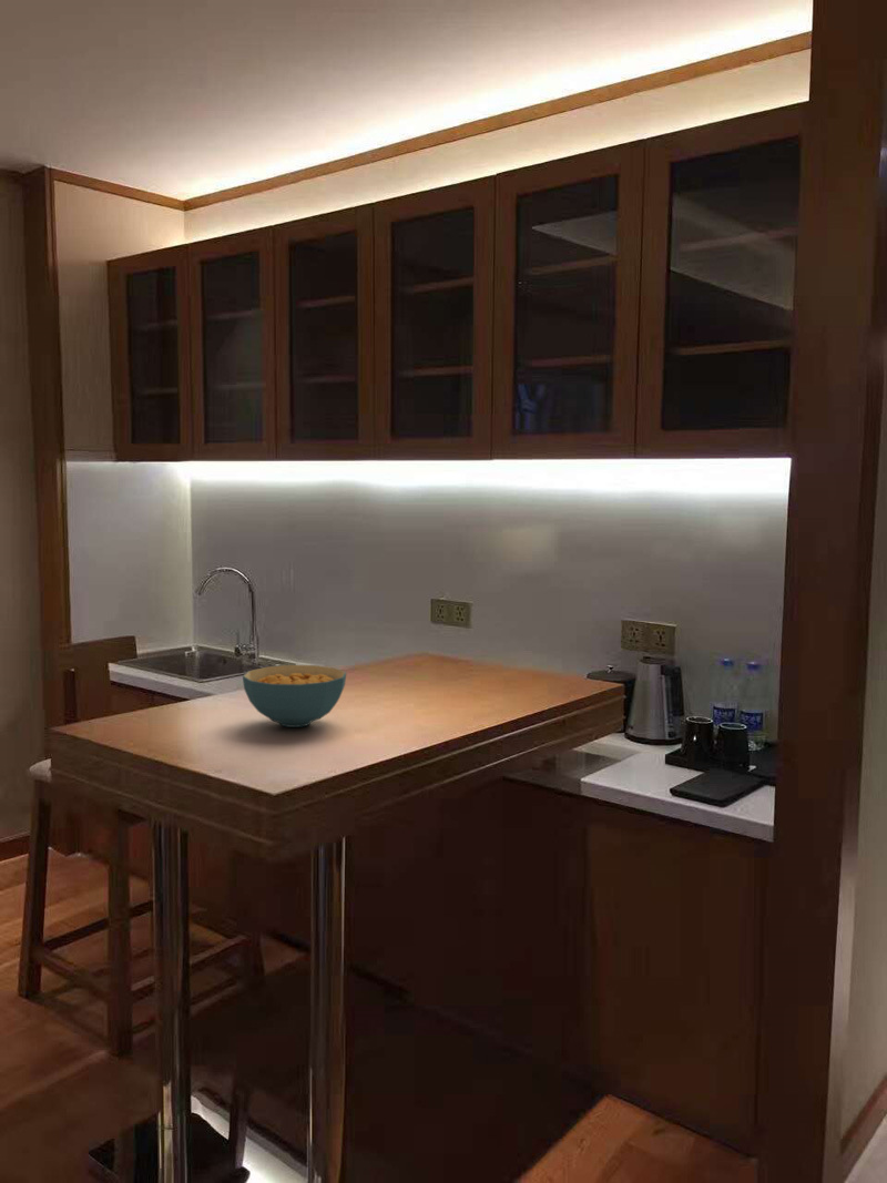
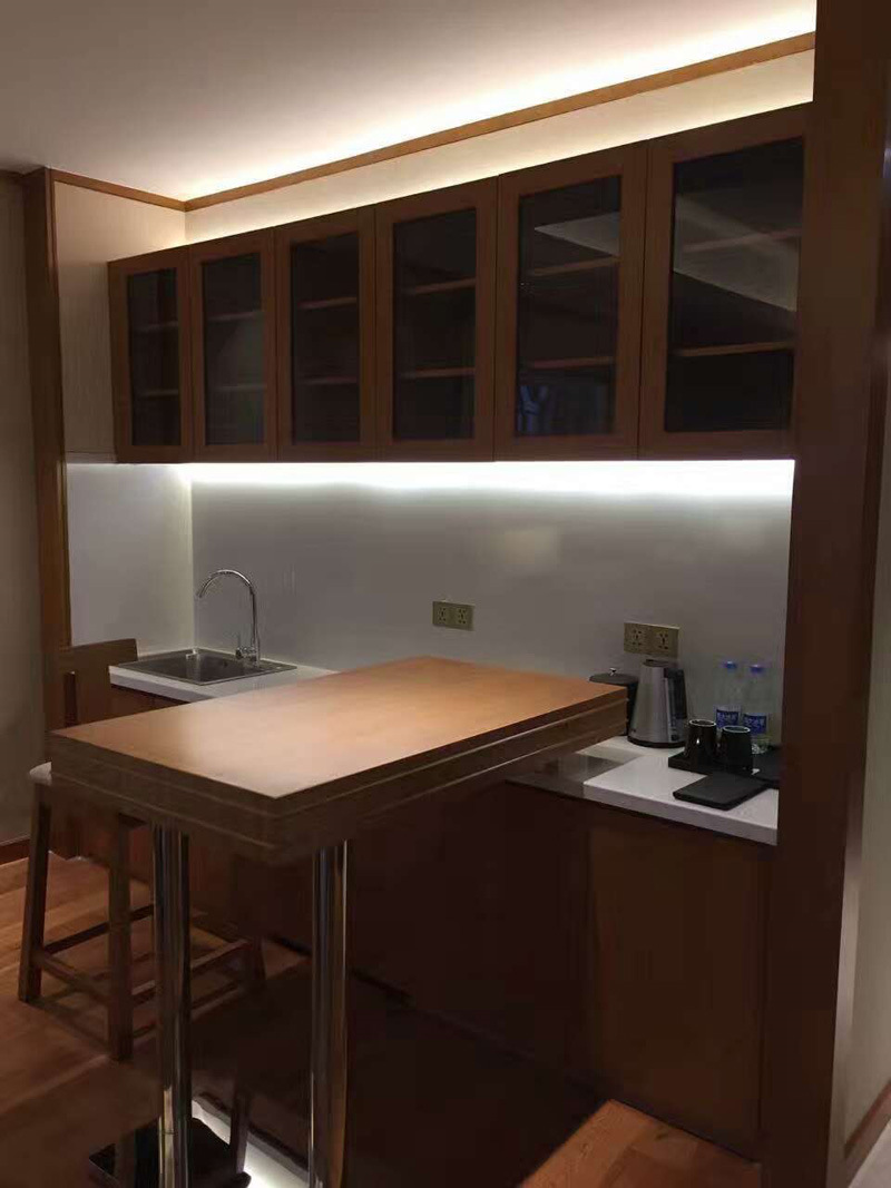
- cereal bowl [242,664,347,728]
